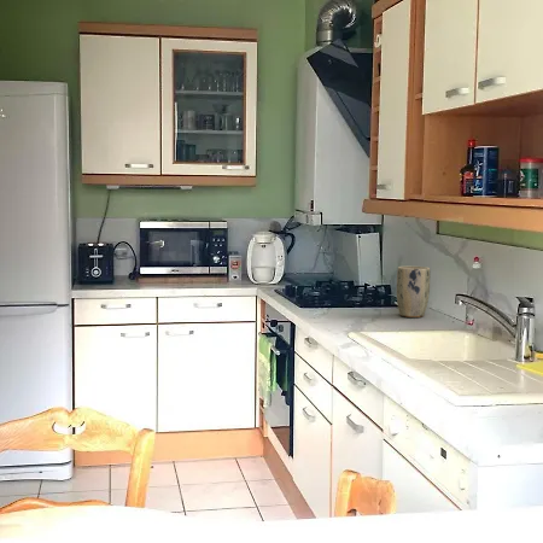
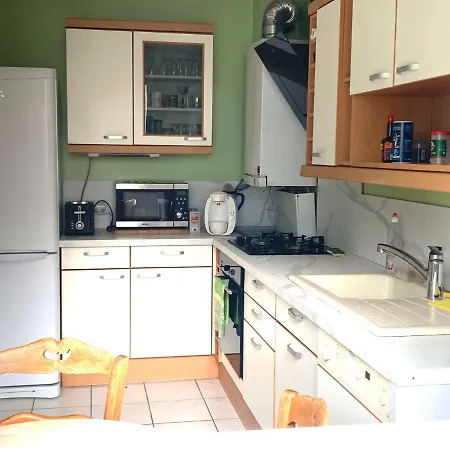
- plant pot [396,265,431,319]
